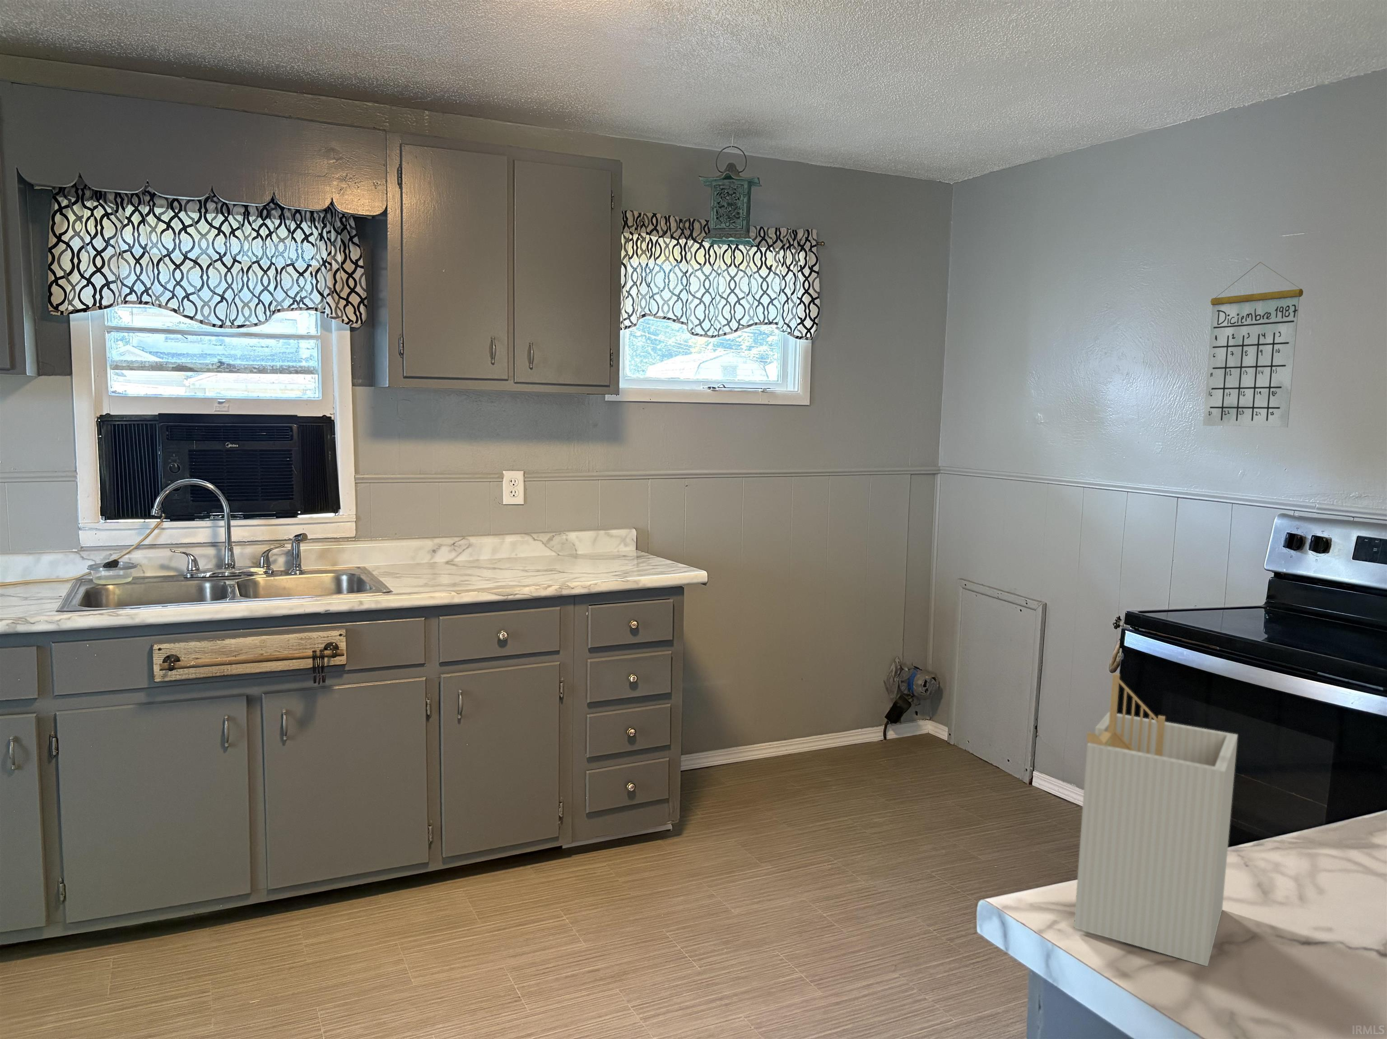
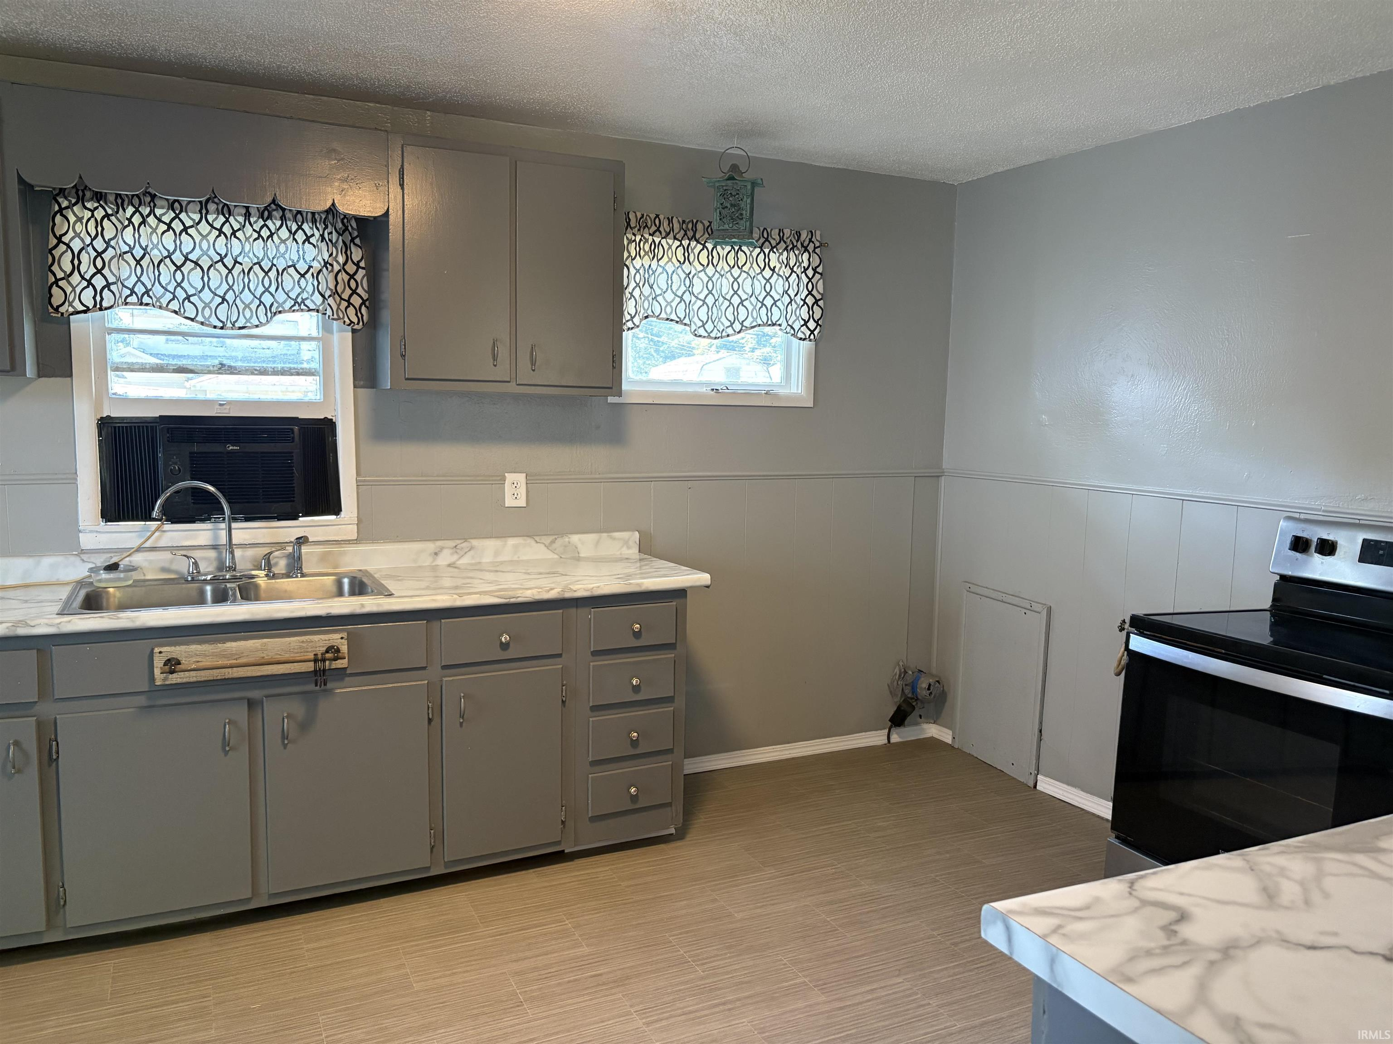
- utensil holder [1074,672,1238,967]
- calendar [1202,262,1304,428]
